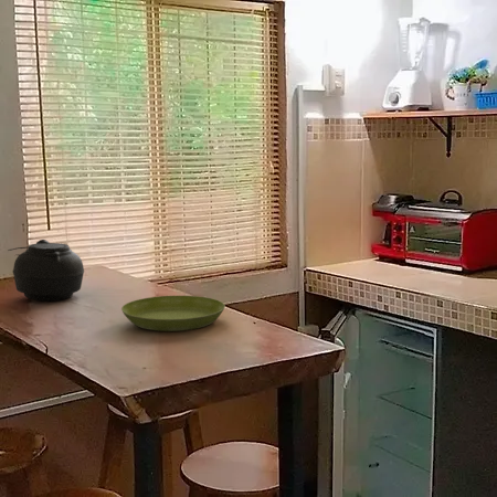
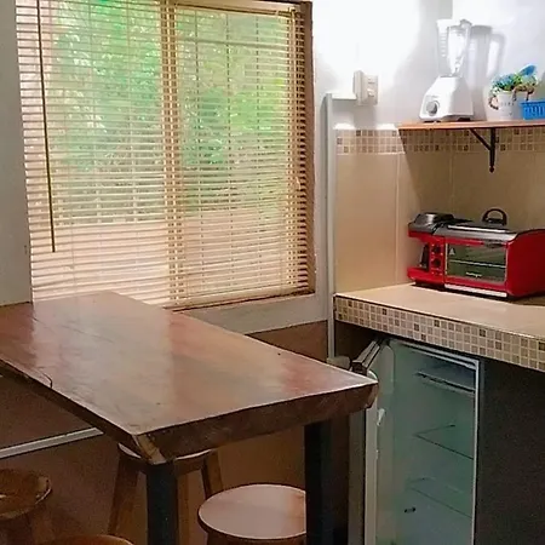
- teapot [7,239,85,303]
- saucer [120,295,226,332]
